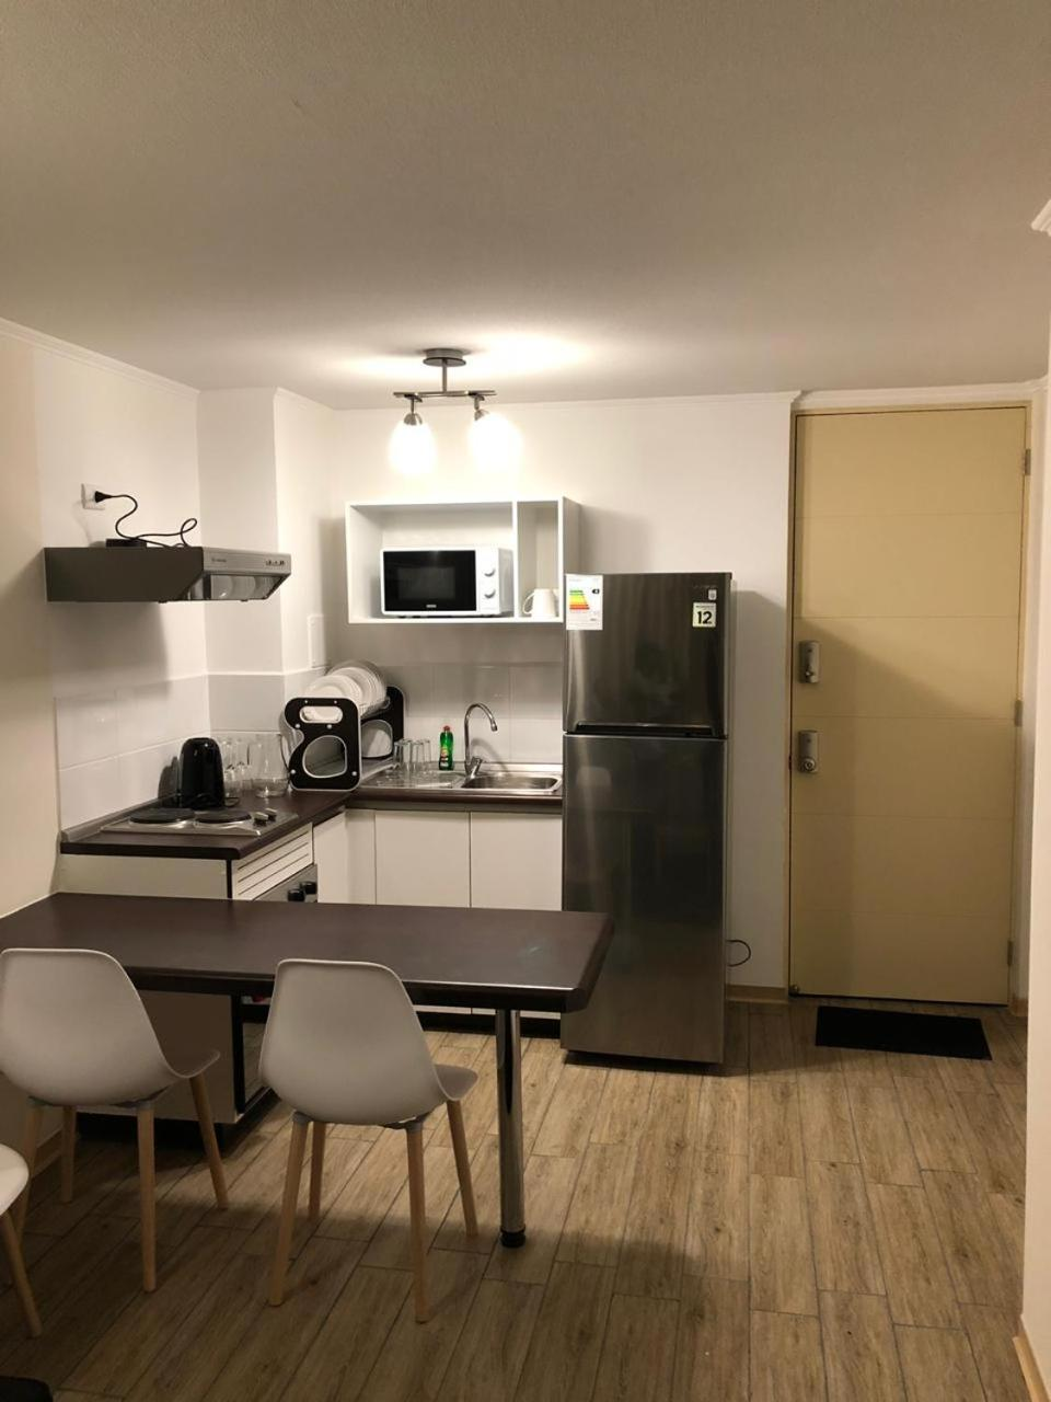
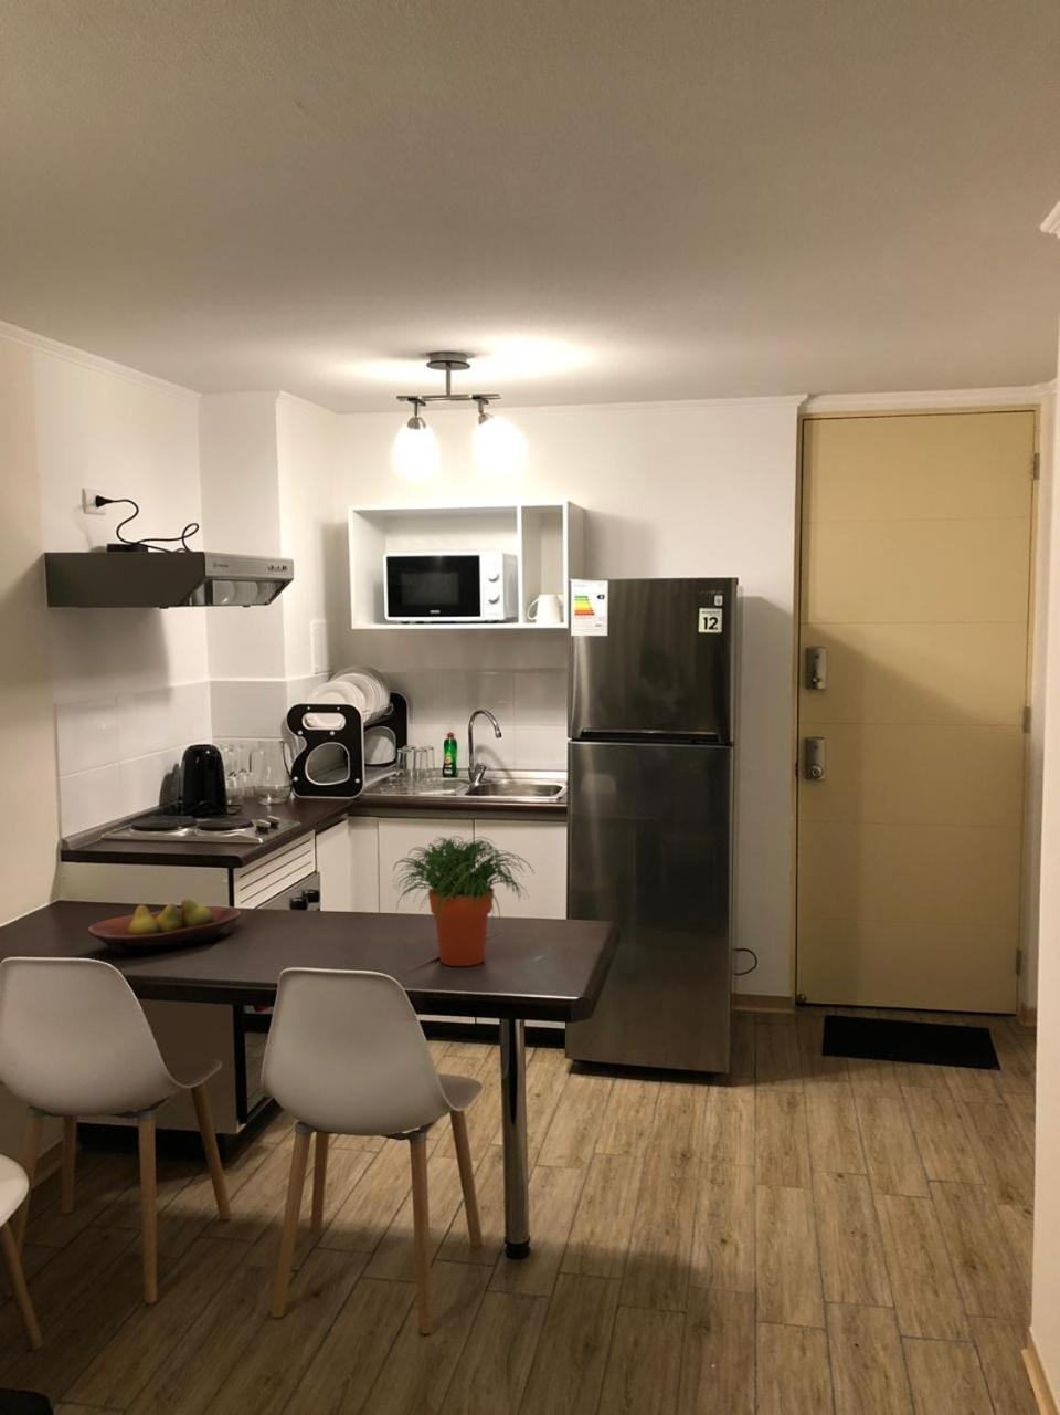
+ potted plant [391,835,536,967]
+ fruit bowl [87,898,242,954]
